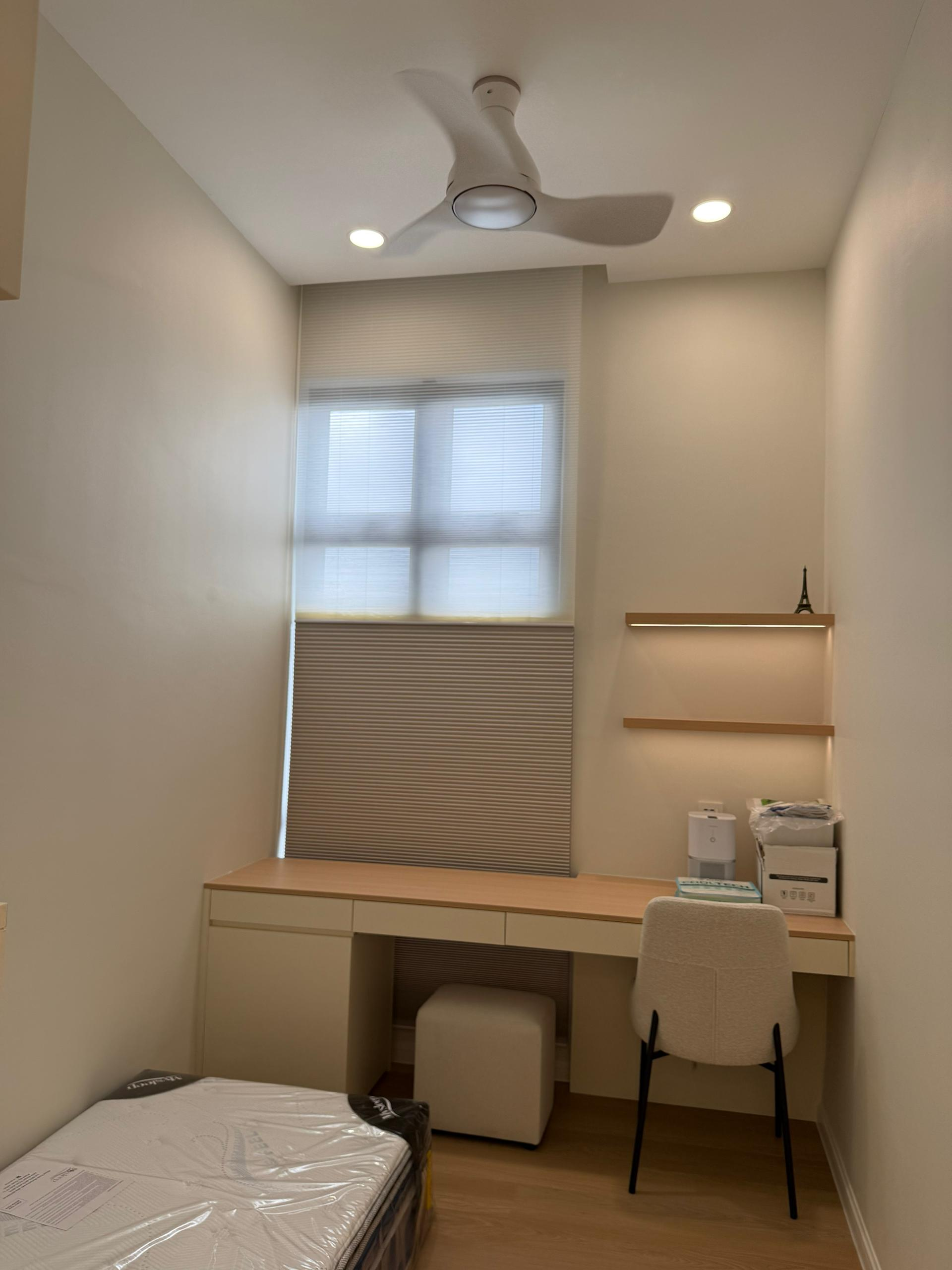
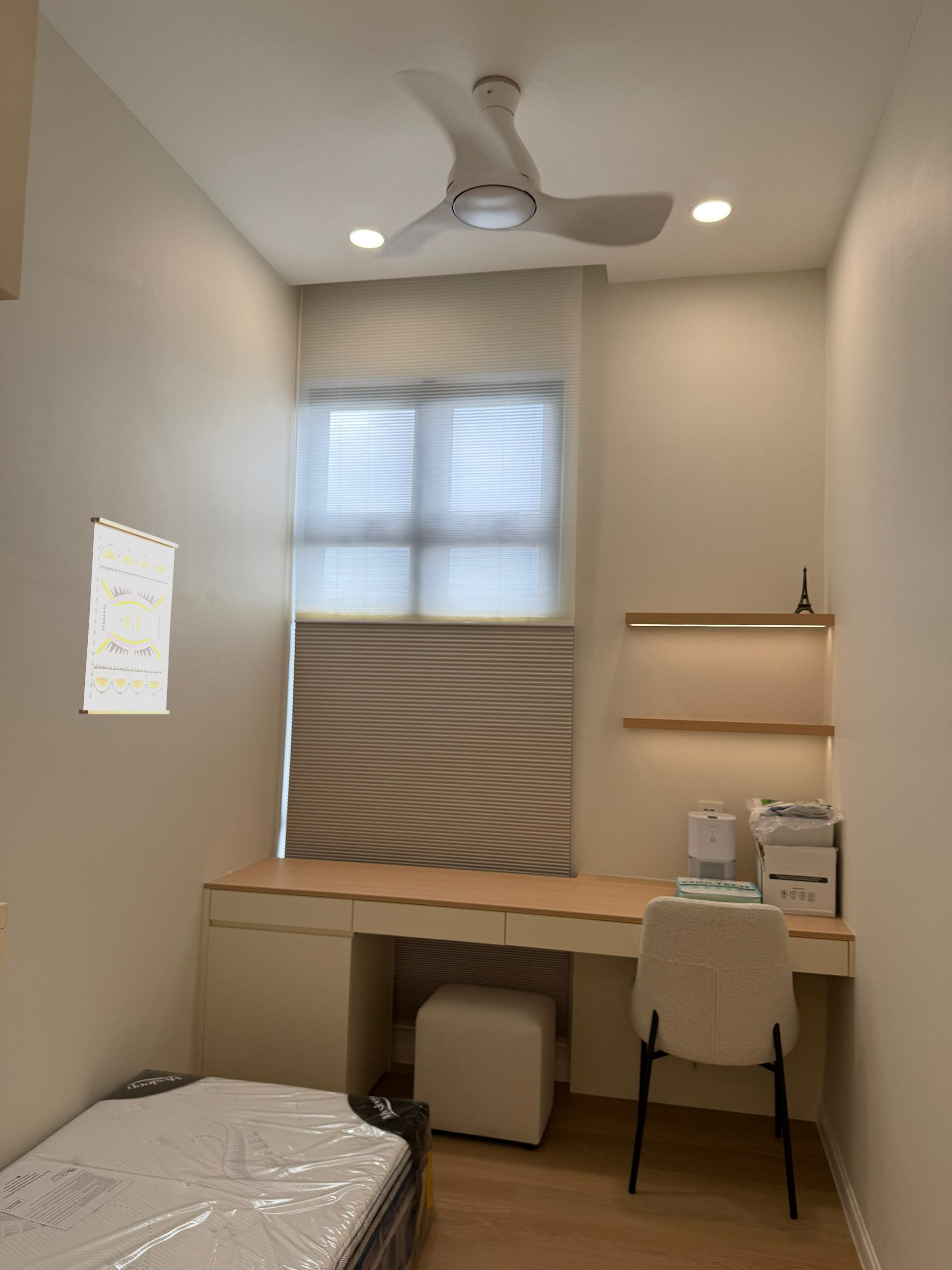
+ wall art [78,517,179,715]
